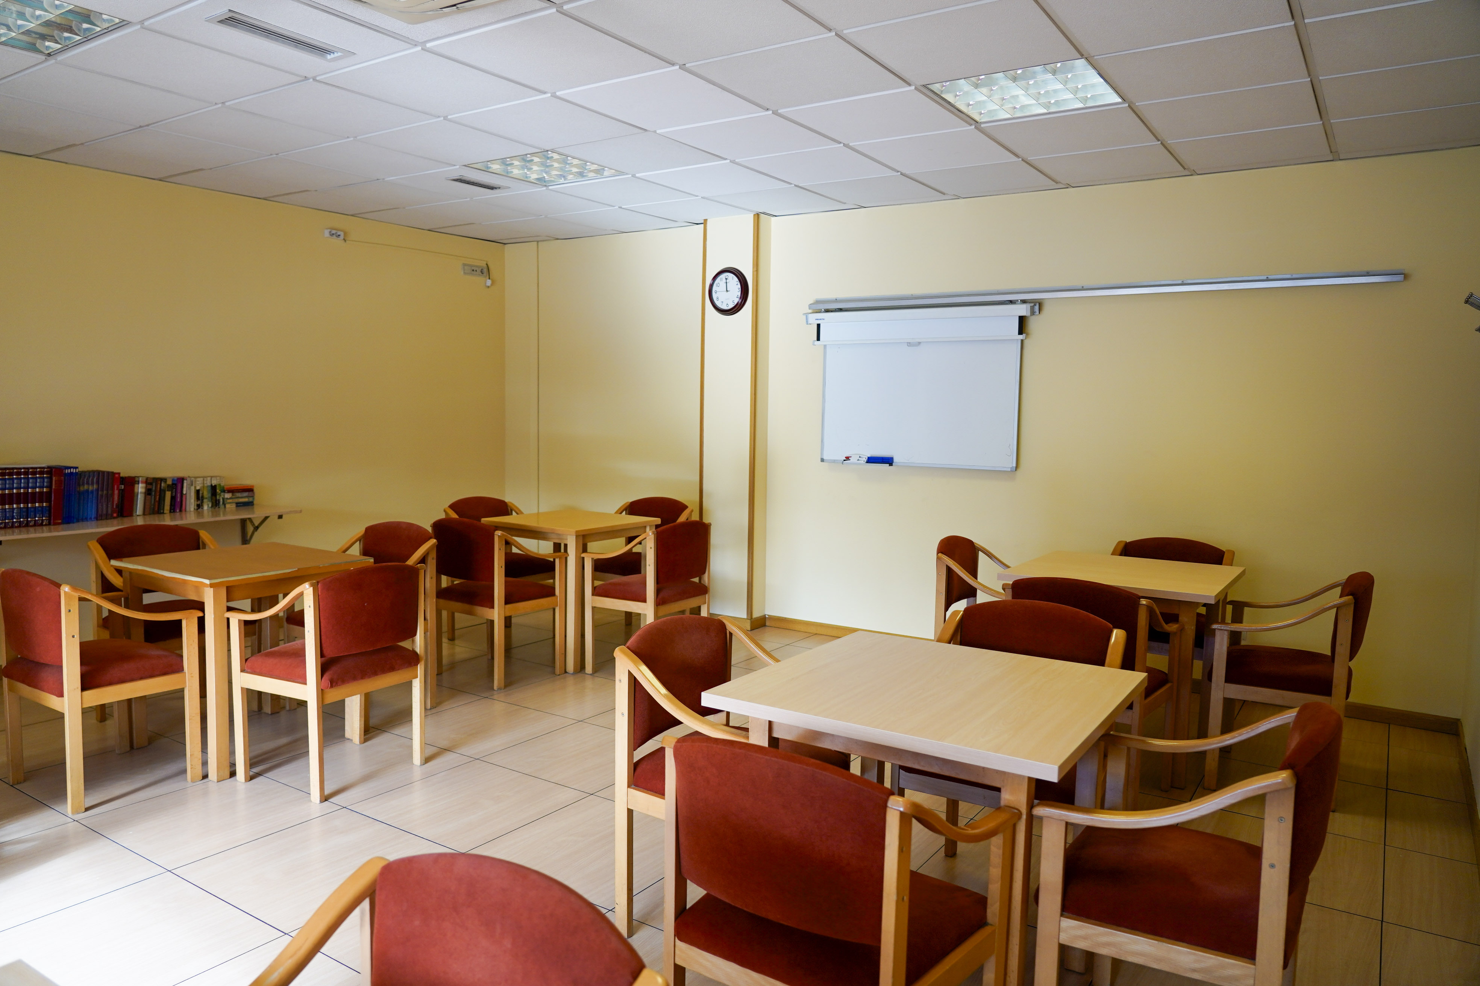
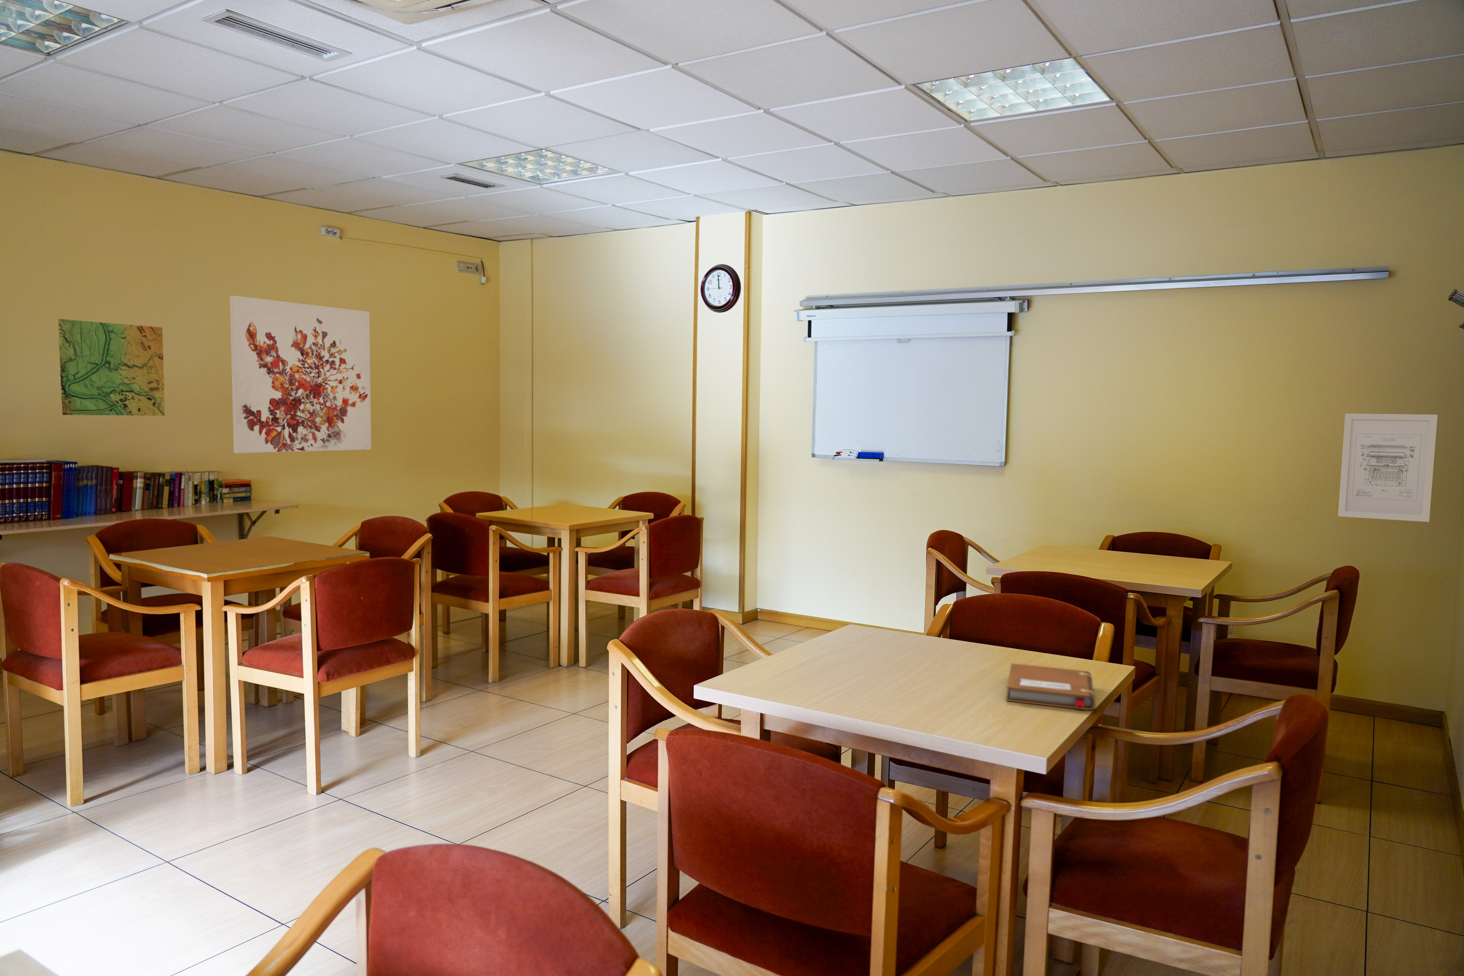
+ wall art [230,295,371,453]
+ map [58,318,166,416]
+ notebook [1005,662,1095,710]
+ wall art [1338,413,1438,522]
